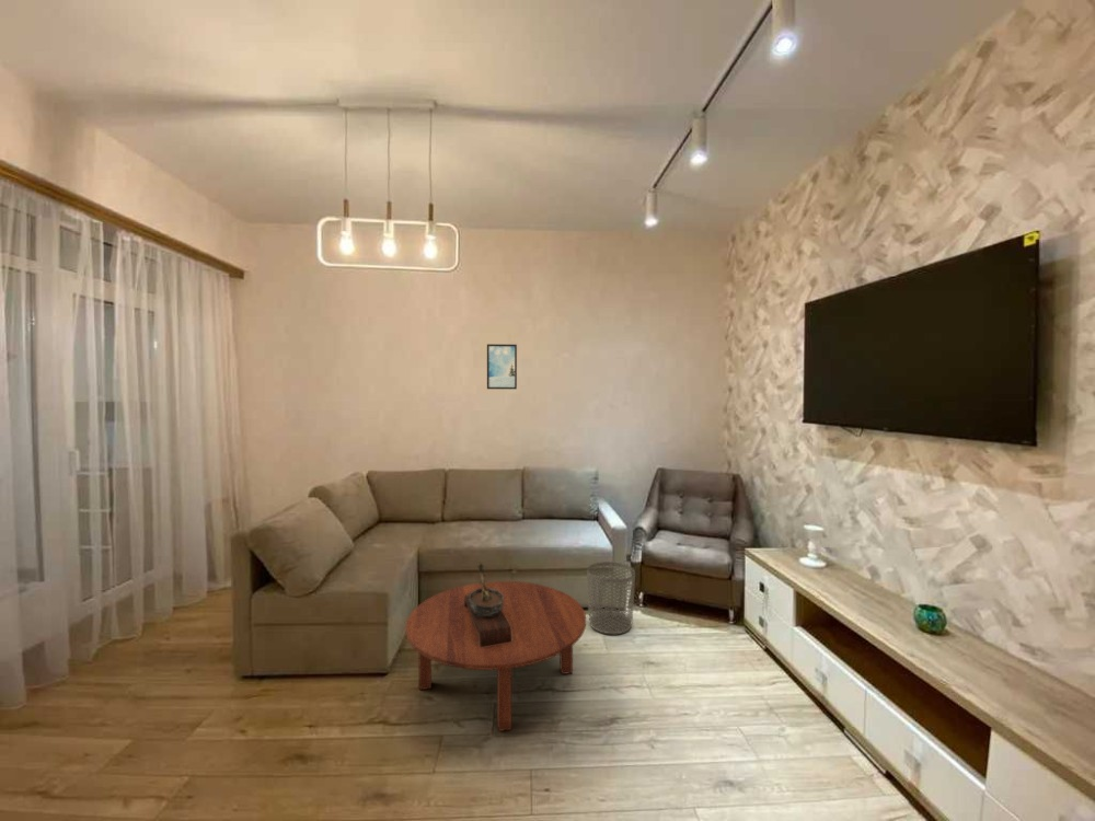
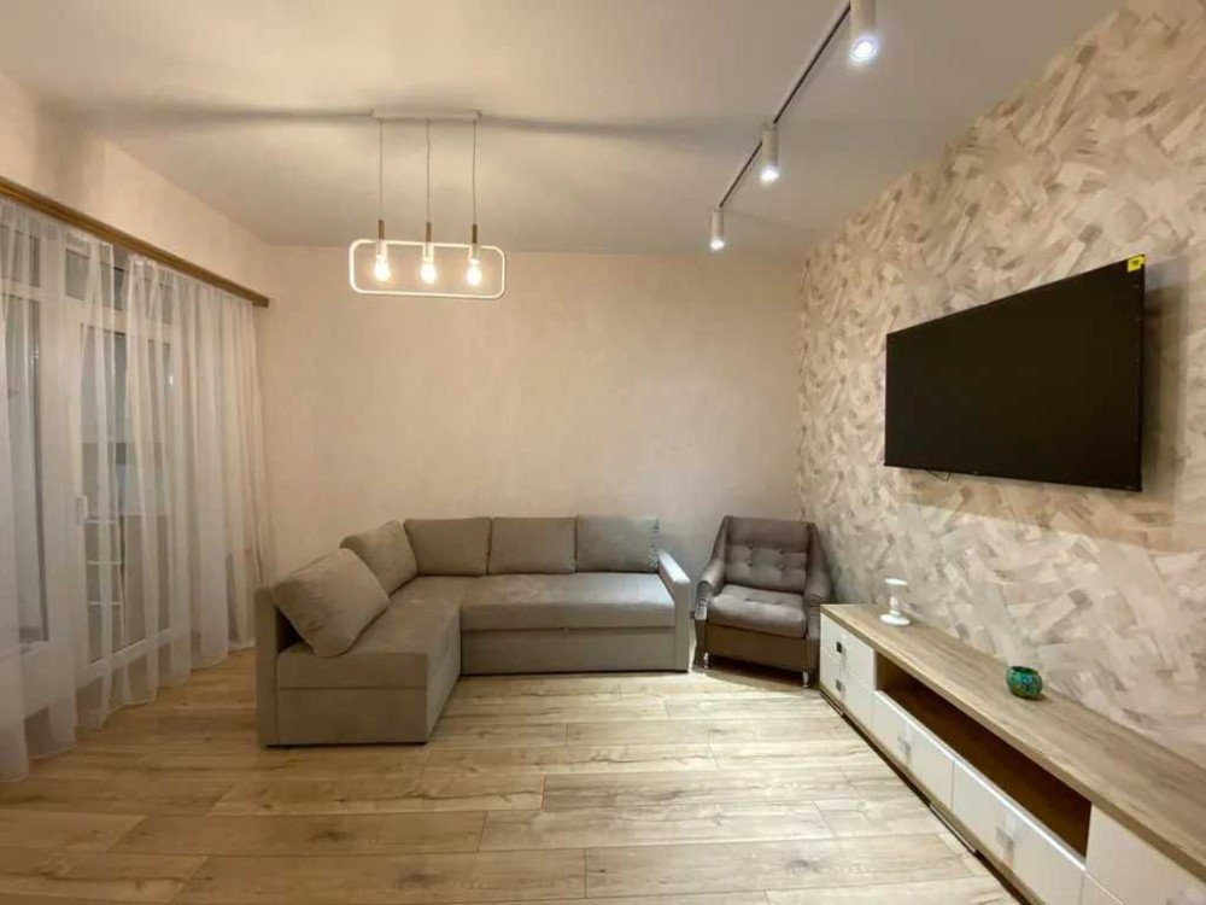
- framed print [486,343,518,390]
- bonsai tree [464,562,511,647]
- coffee table [405,580,587,732]
- waste bin [586,560,636,635]
